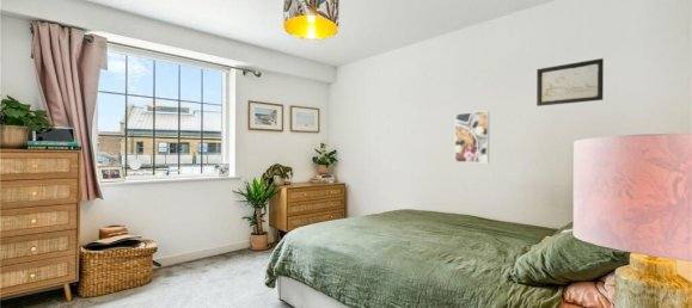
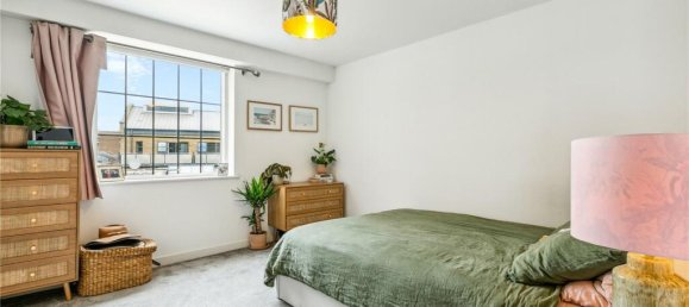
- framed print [454,110,490,164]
- wall art [535,57,605,107]
